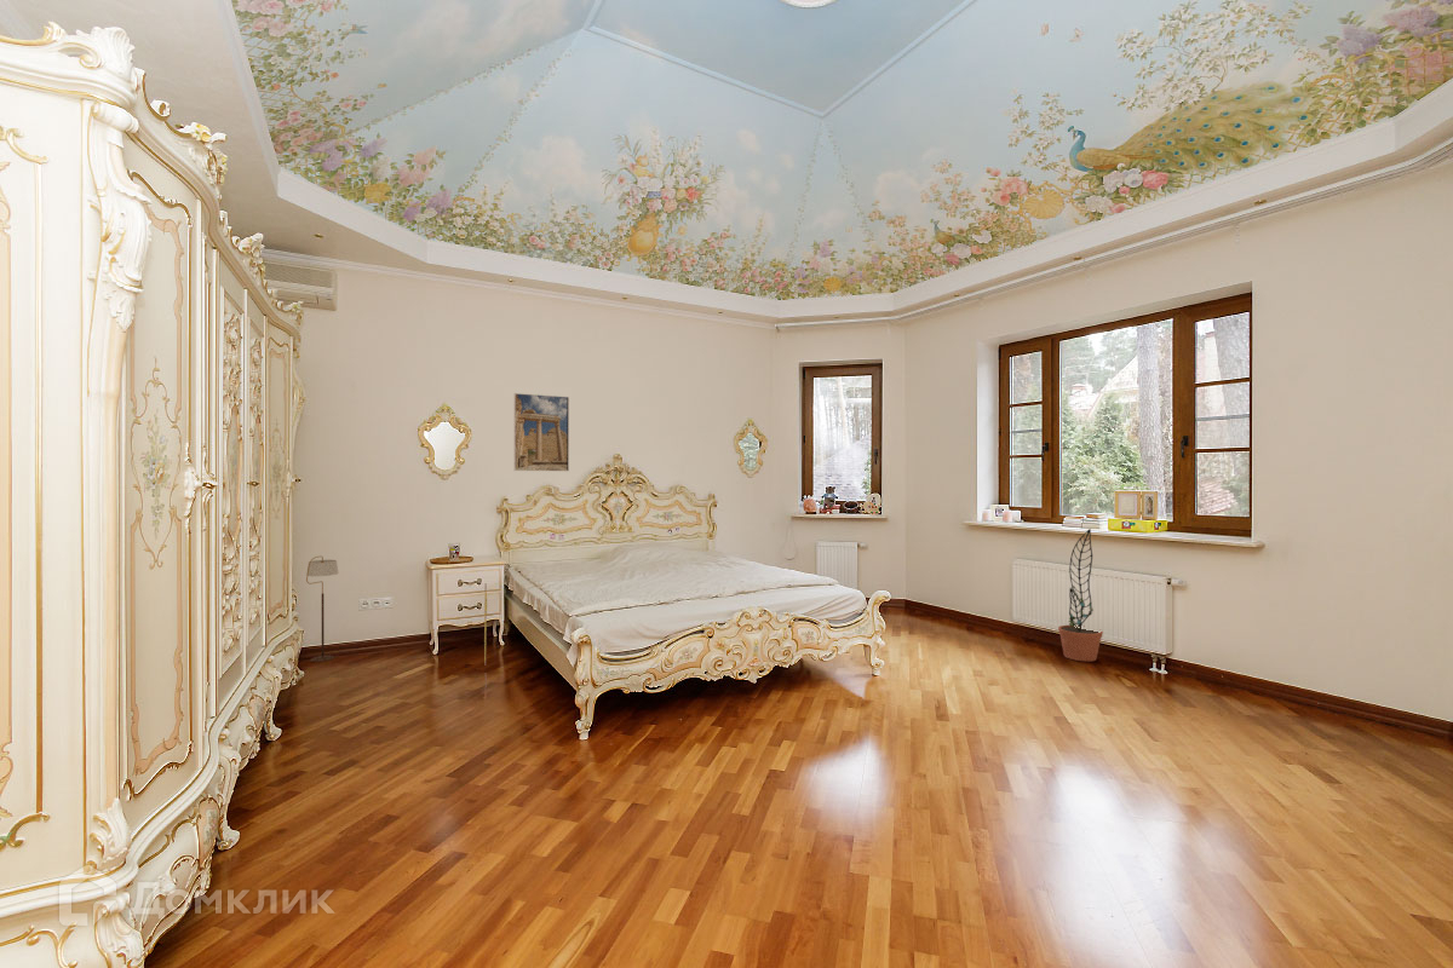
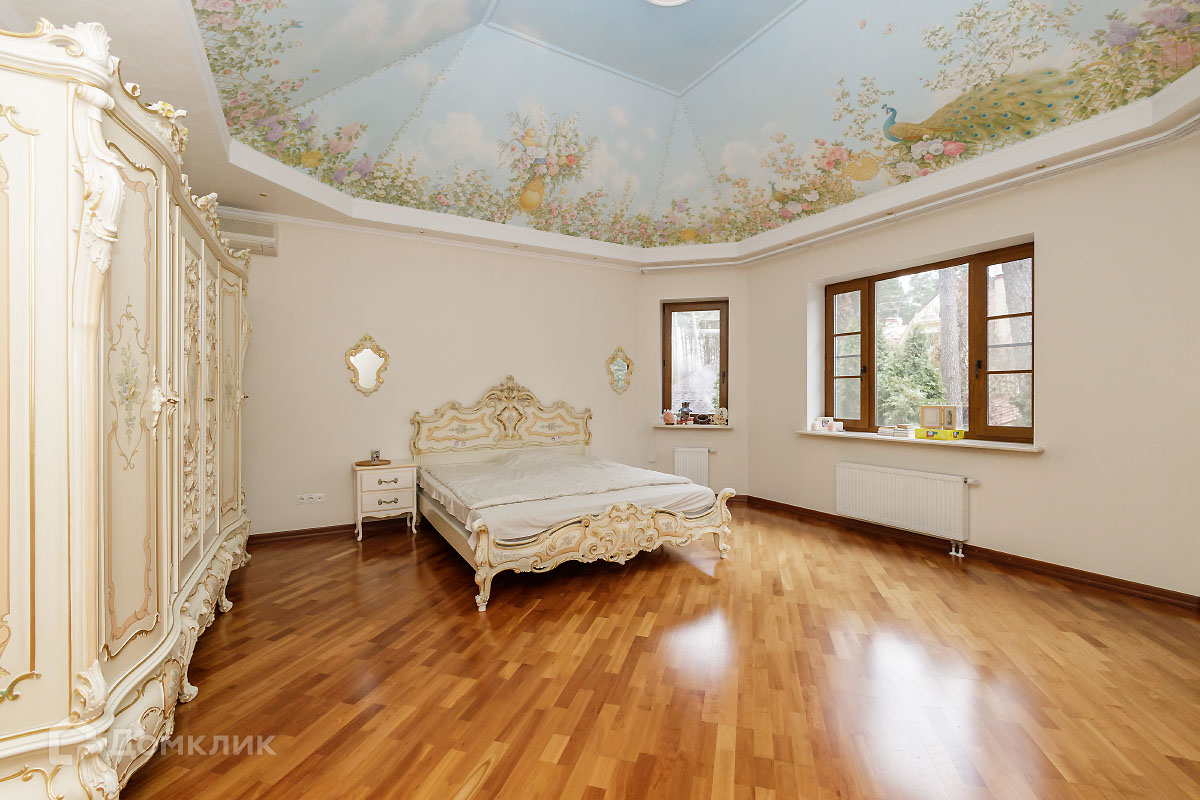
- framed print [513,392,570,472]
- decorative plant [1057,528,1104,663]
- floor lamp [305,555,488,690]
